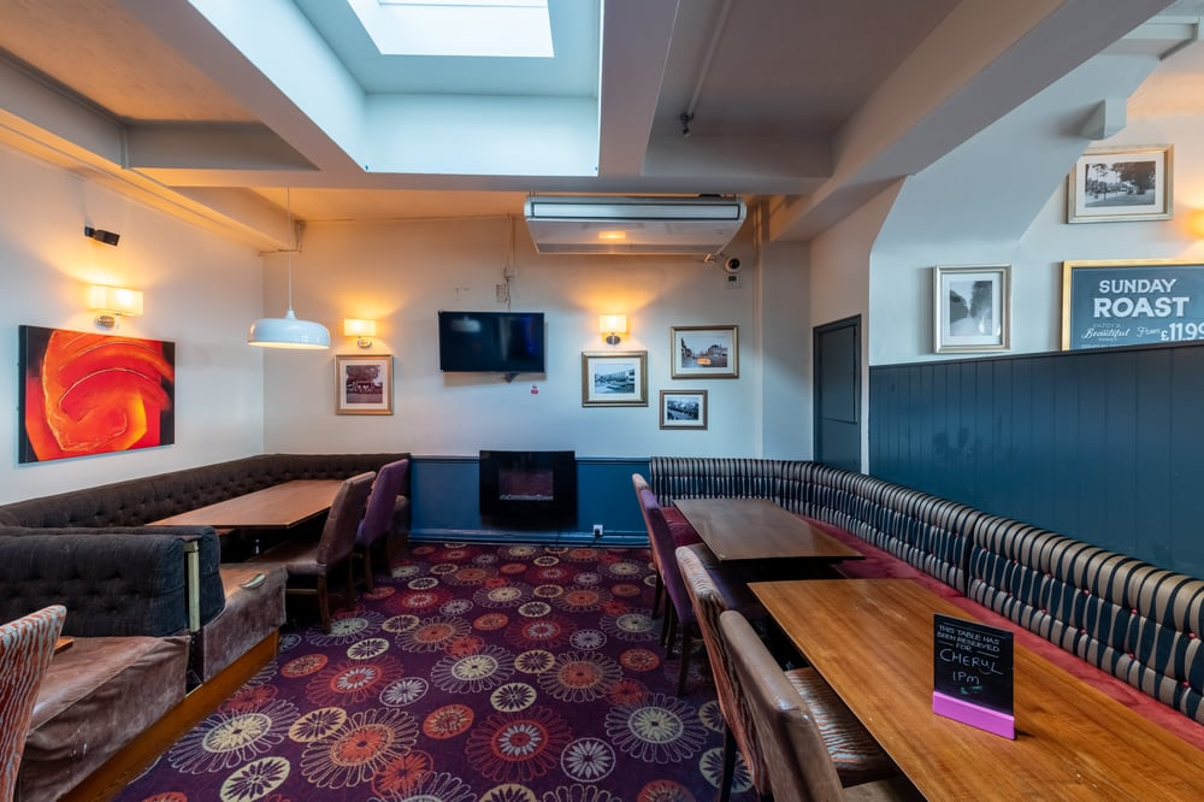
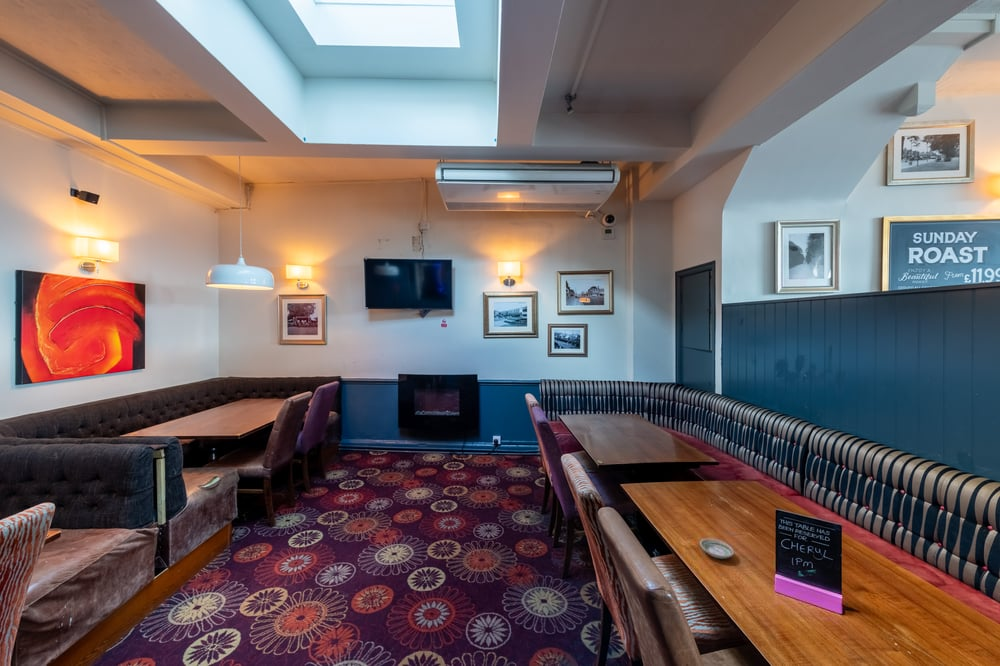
+ saucer [699,538,735,560]
